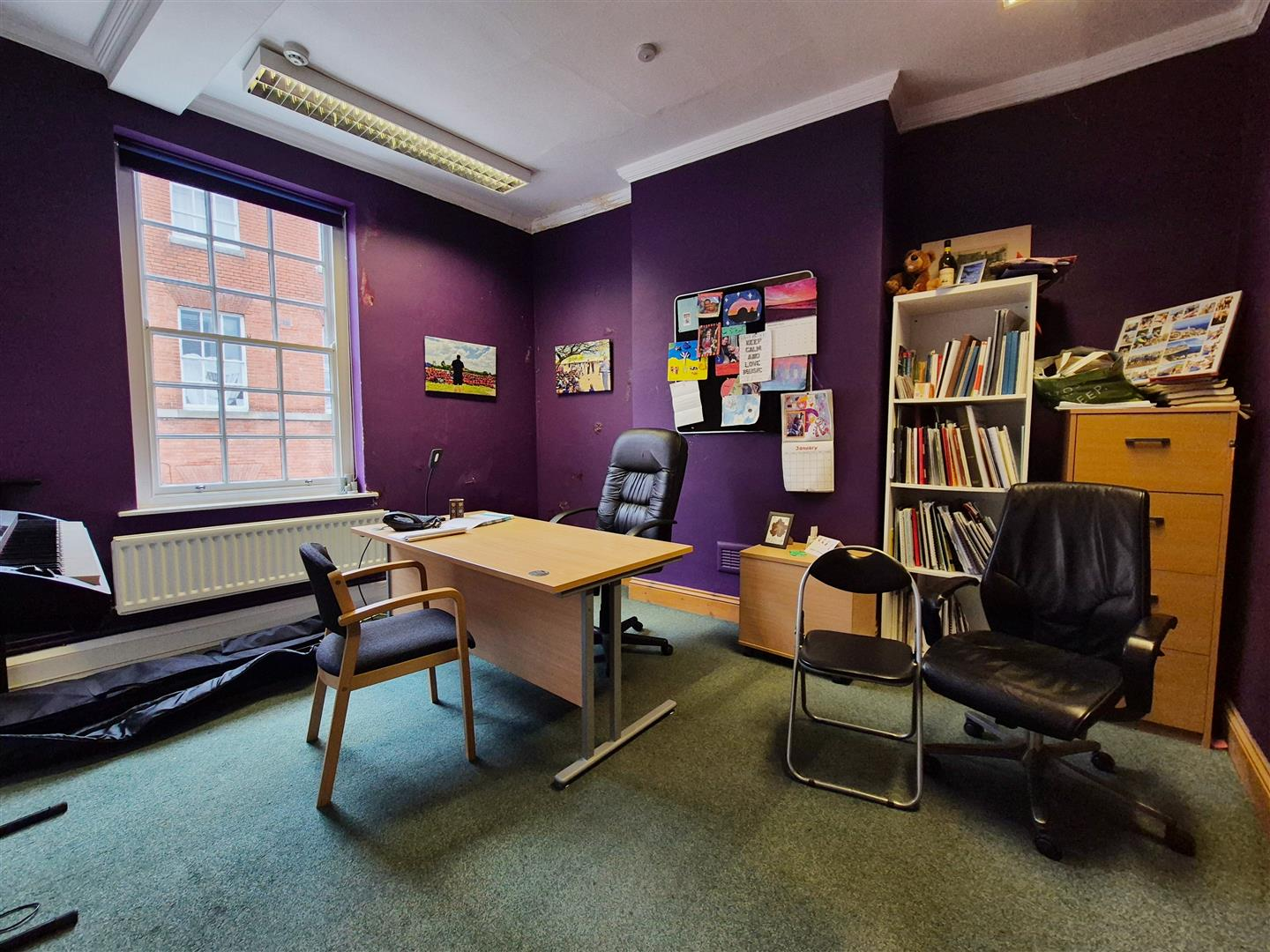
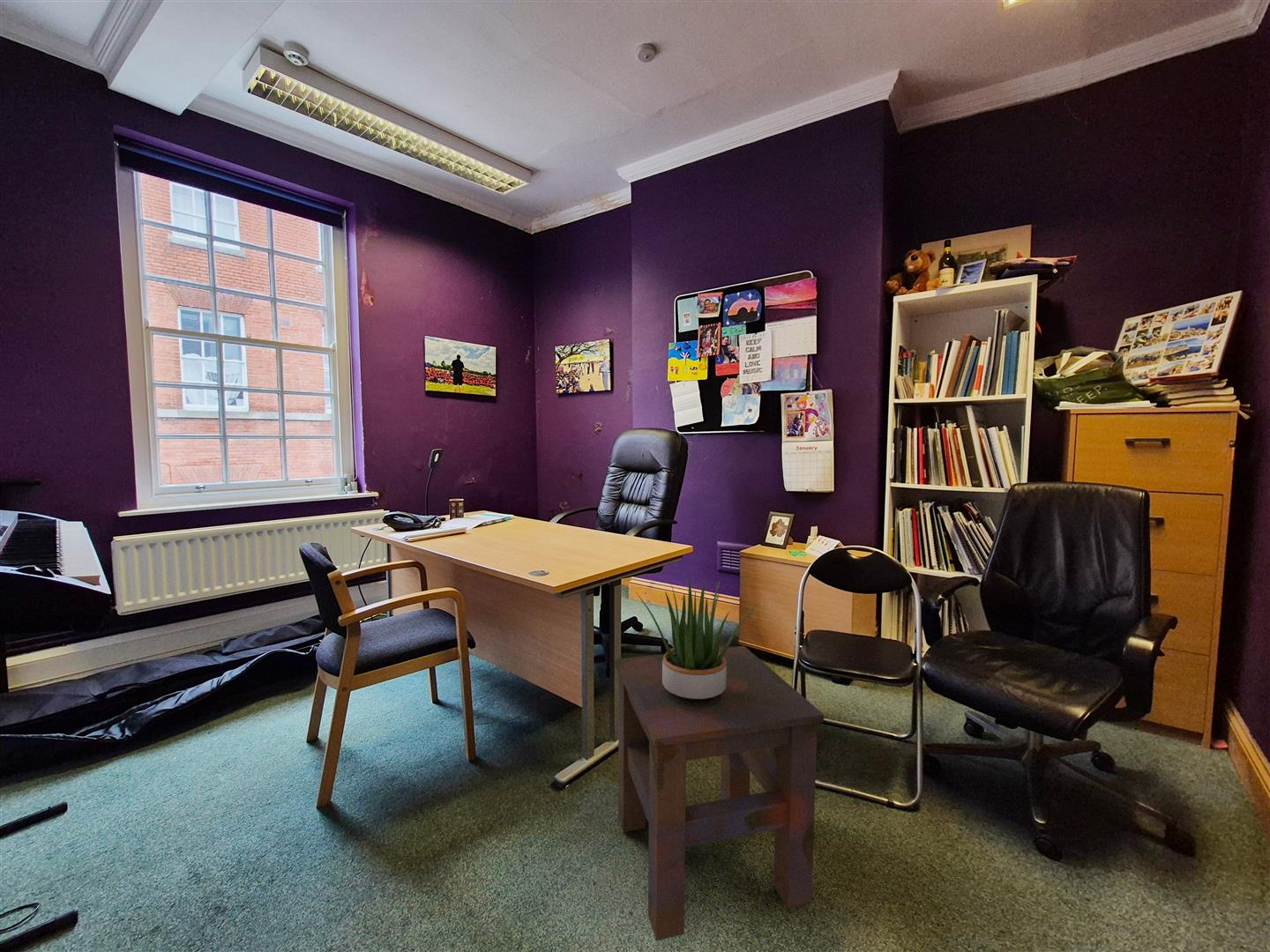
+ side table [614,645,825,941]
+ potted plant [635,575,760,701]
